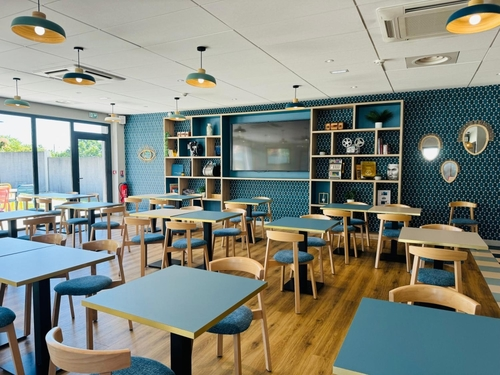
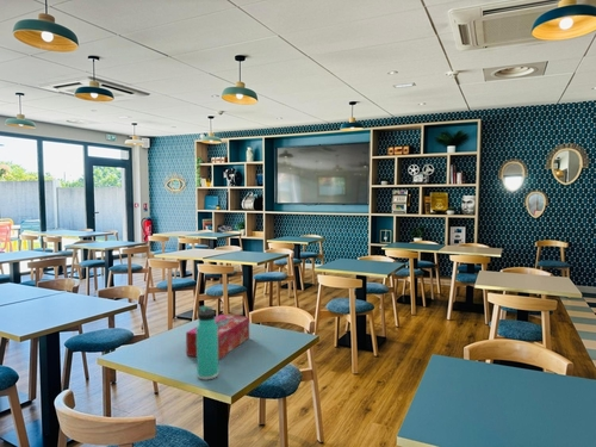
+ tissue box [185,313,250,361]
+ thermos bottle [195,304,219,381]
